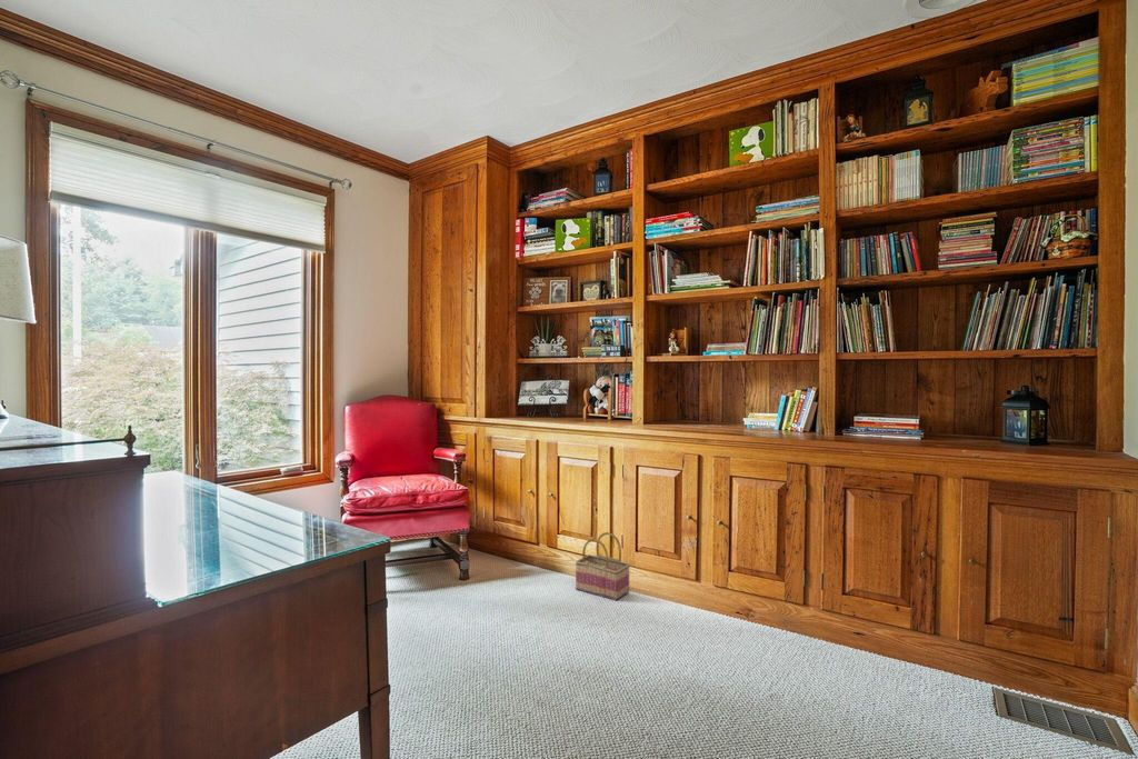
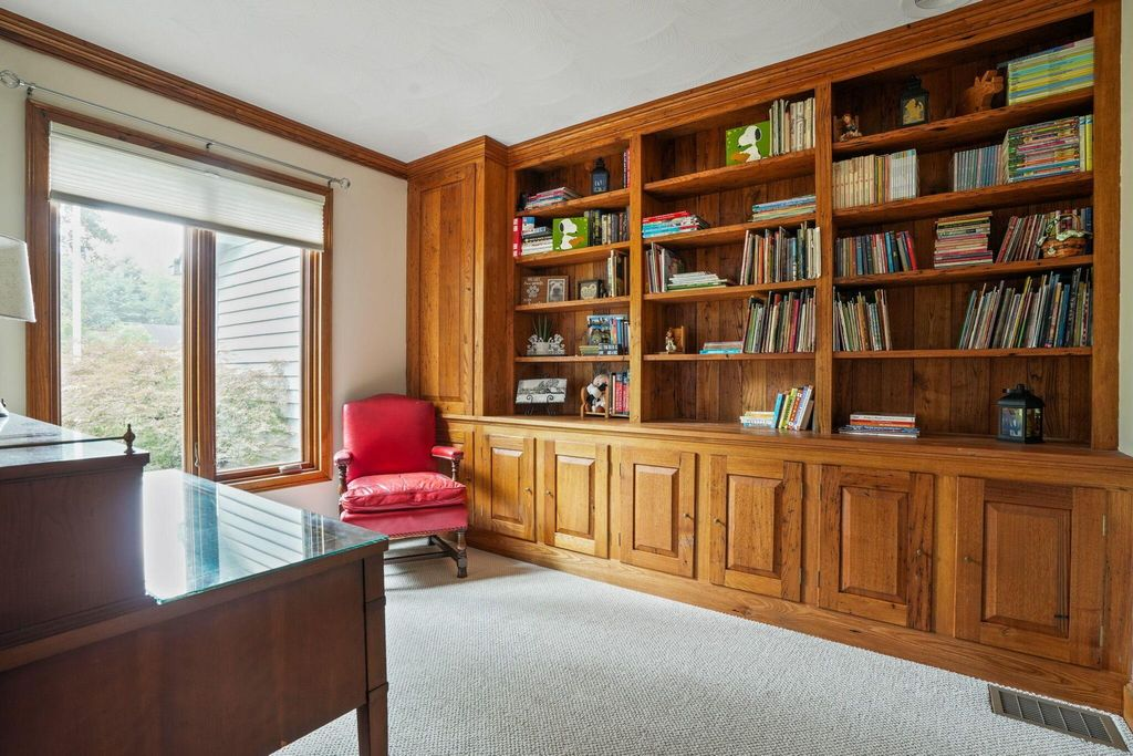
- basket [575,531,631,602]
